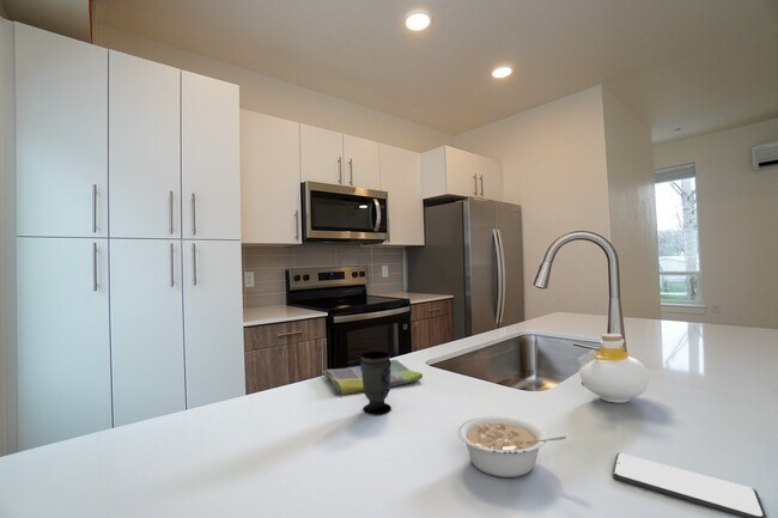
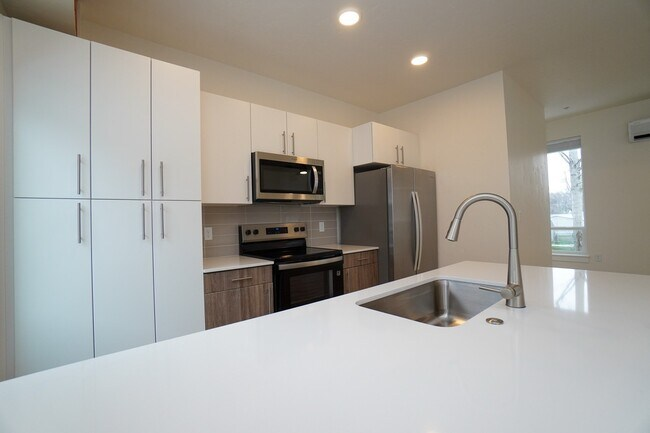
- bottle [577,333,650,404]
- legume [456,415,567,479]
- smartphone [612,452,768,518]
- cup [359,351,393,416]
- dish towel [322,359,424,396]
